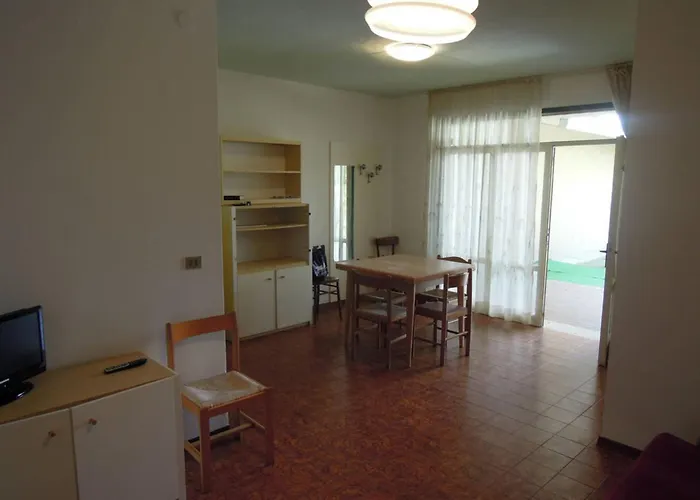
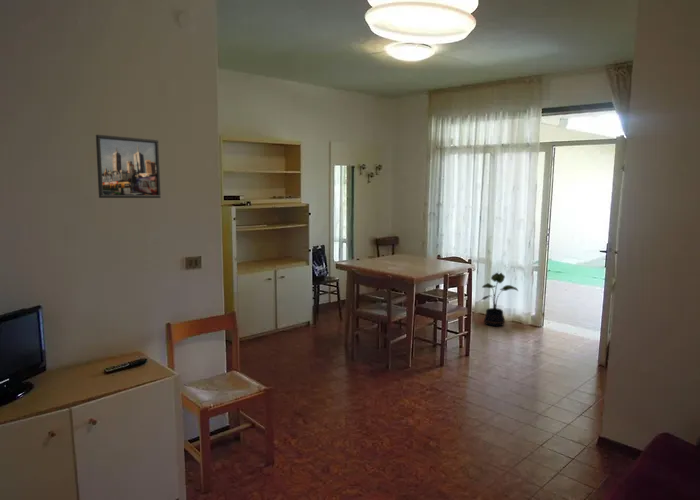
+ potted plant [479,272,519,327]
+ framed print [95,134,162,199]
